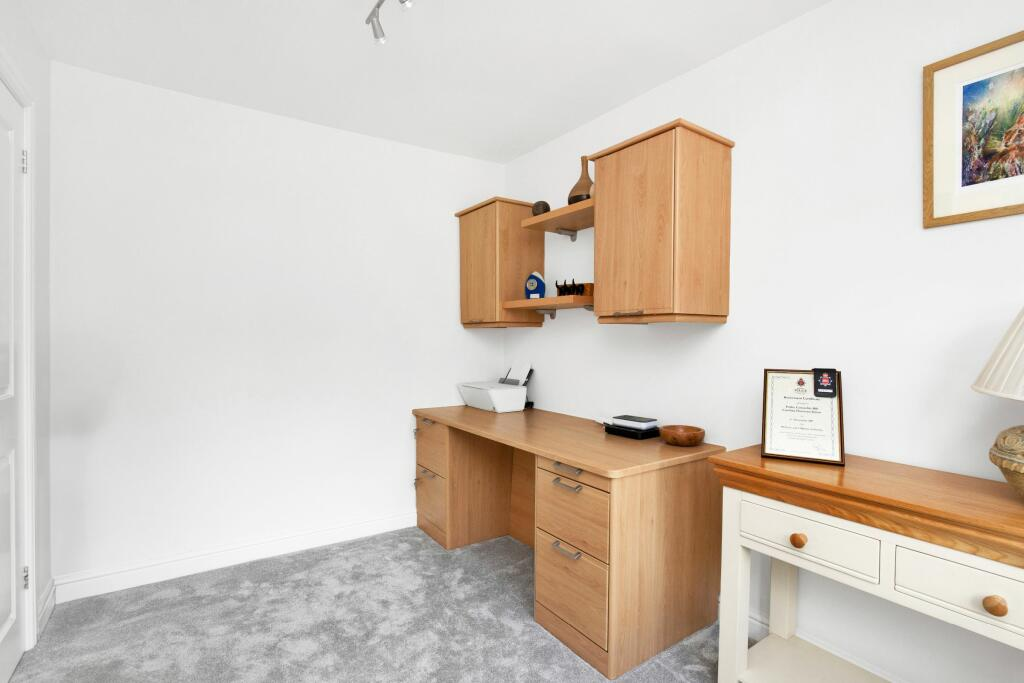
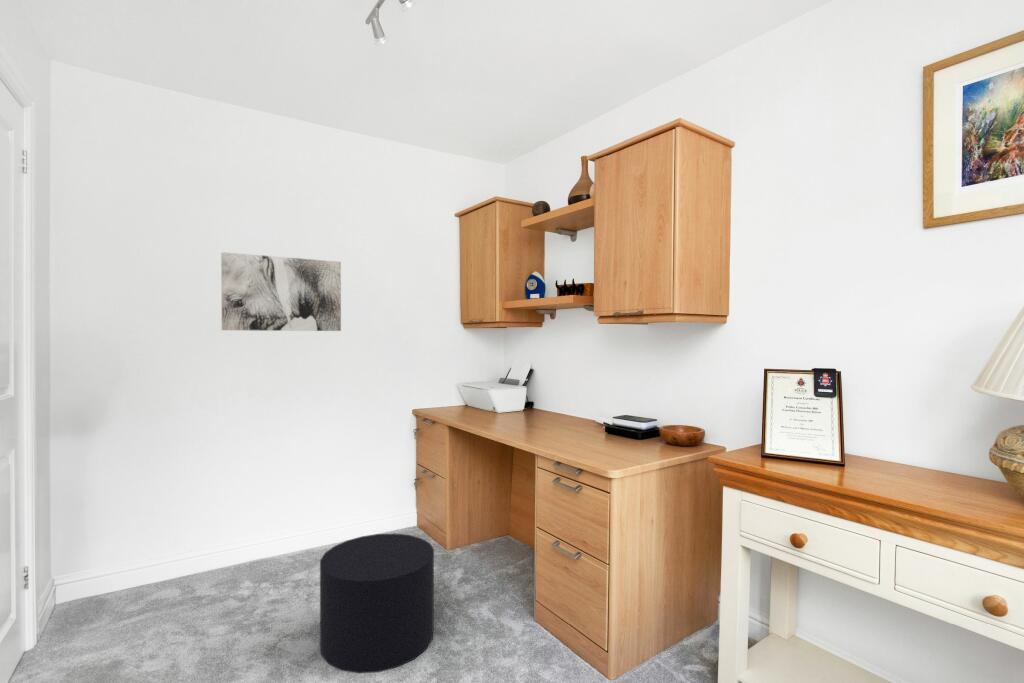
+ stool [319,532,435,674]
+ wall art [220,251,342,332]
